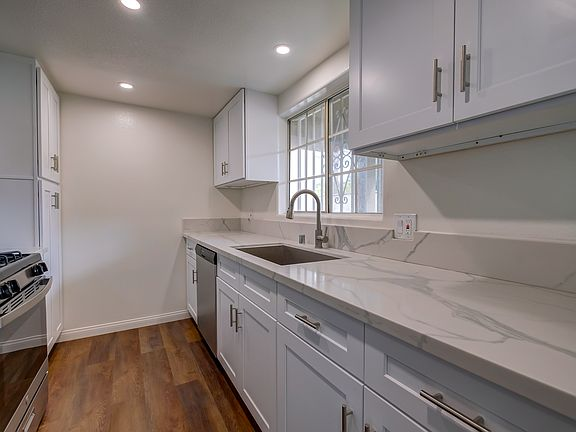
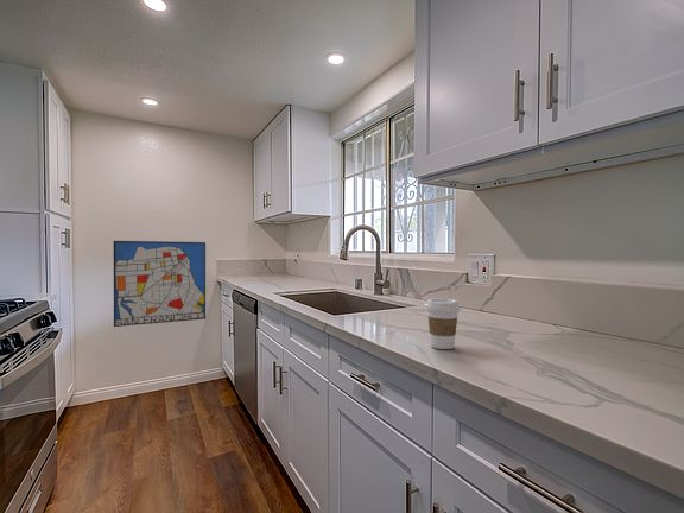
+ coffee cup [424,297,462,350]
+ wall art [113,240,207,328]
